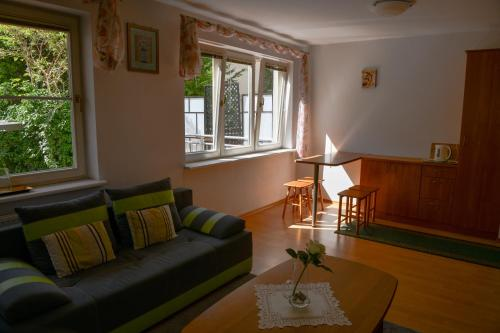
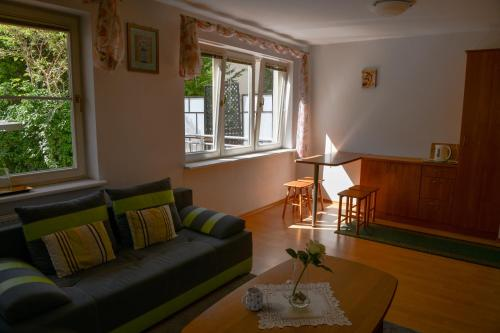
+ mug [241,286,264,312]
